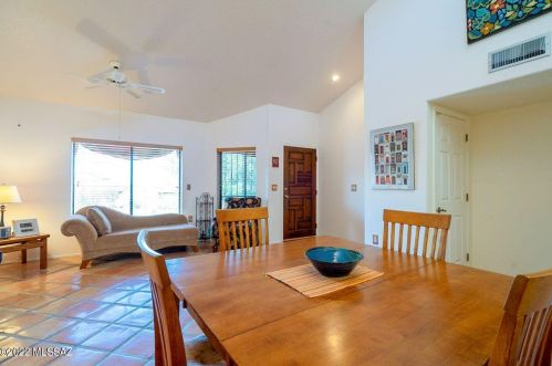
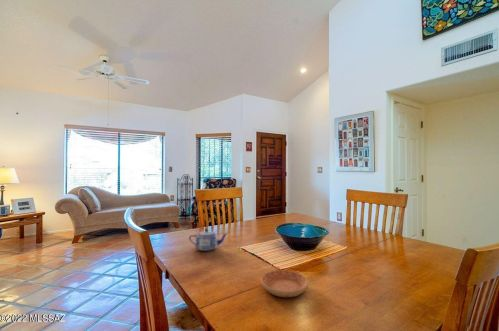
+ saucer [260,269,309,298]
+ teapot [188,228,228,252]
